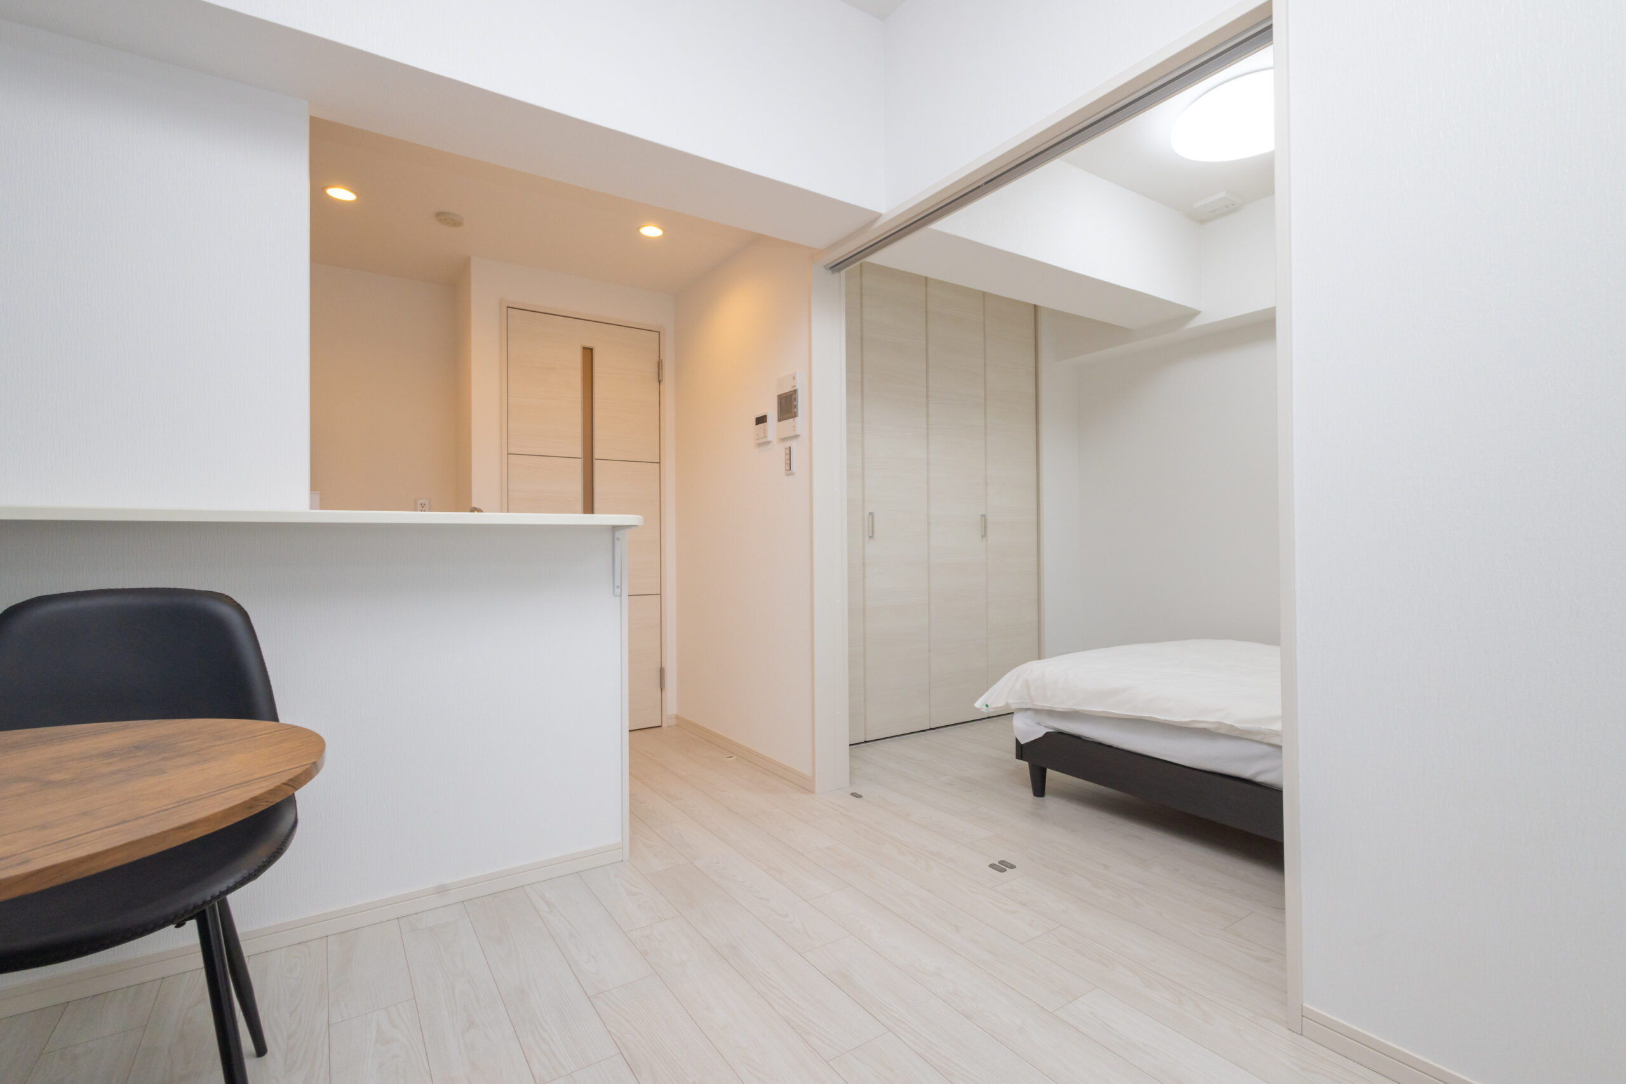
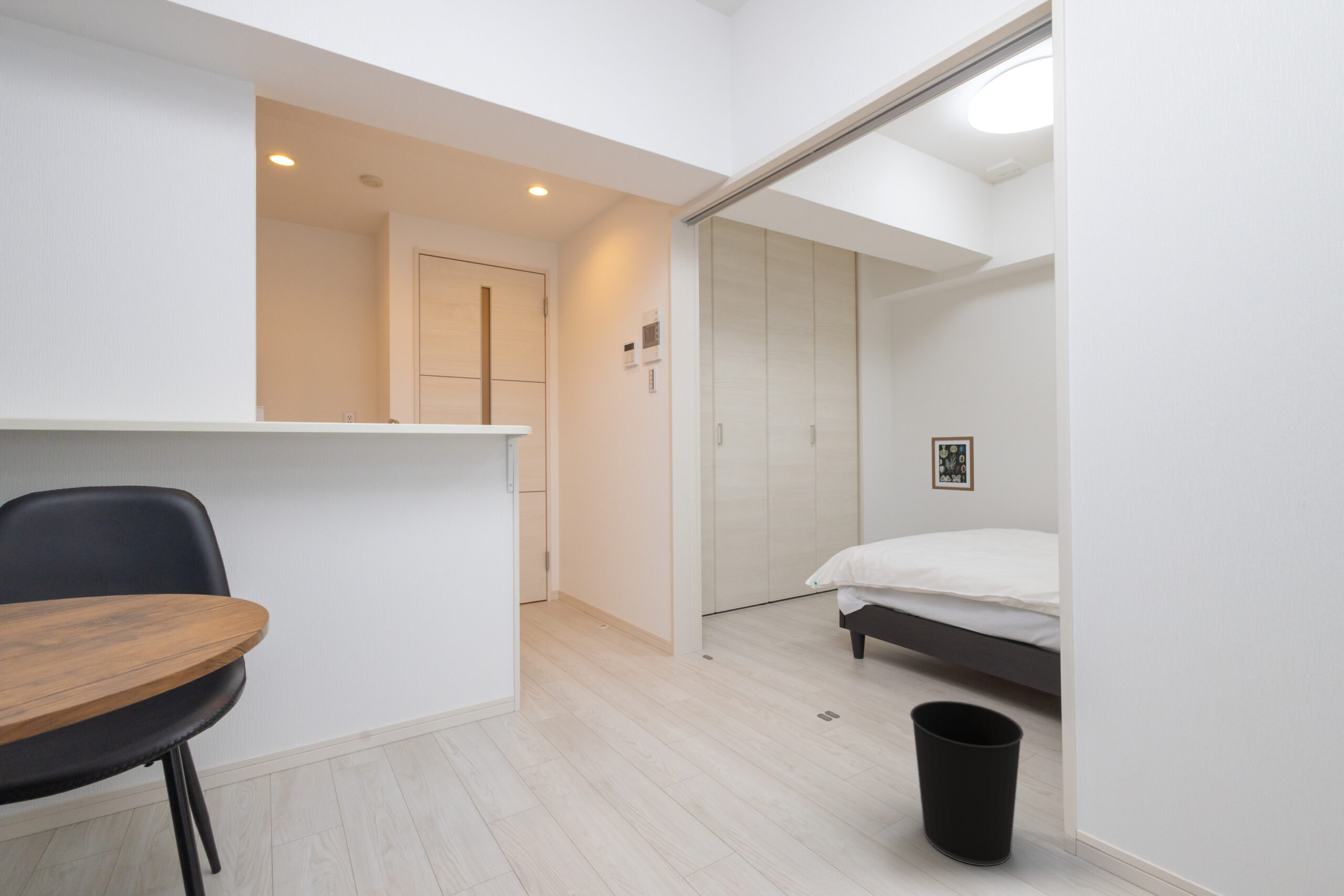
+ wall art [931,436,974,491]
+ wastebasket [910,700,1024,867]
